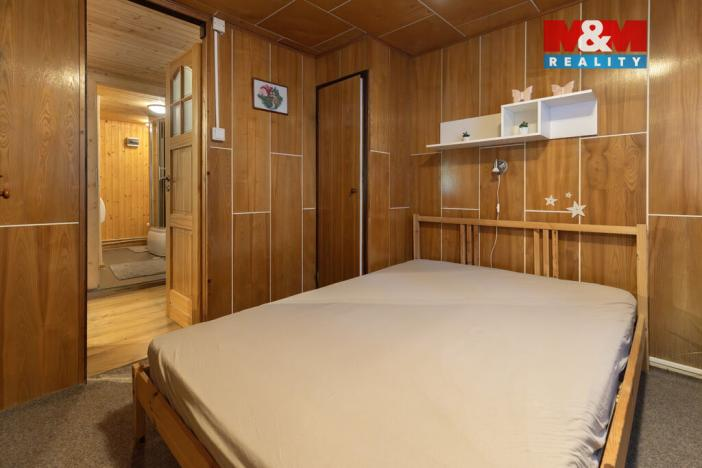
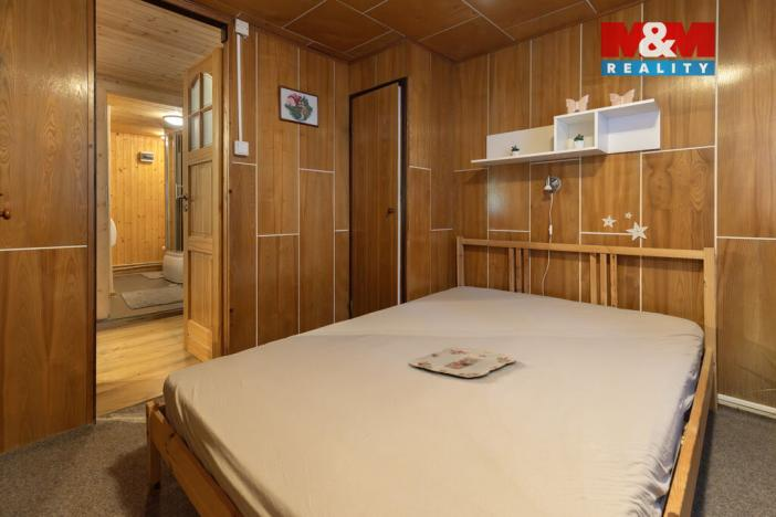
+ serving tray [409,347,517,379]
